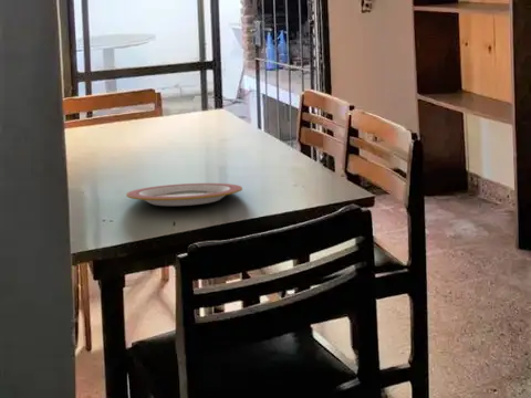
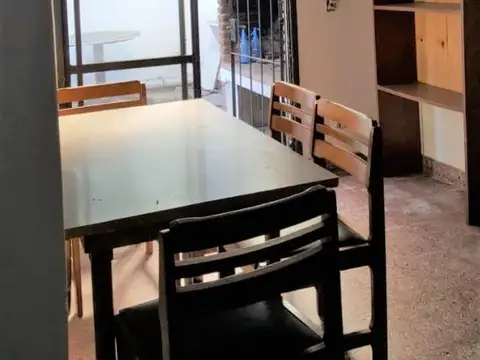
- plate [125,182,243,207]
